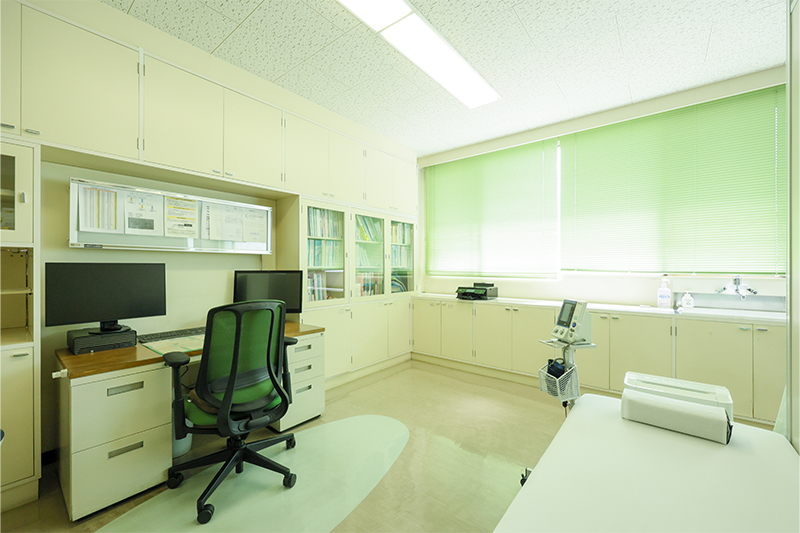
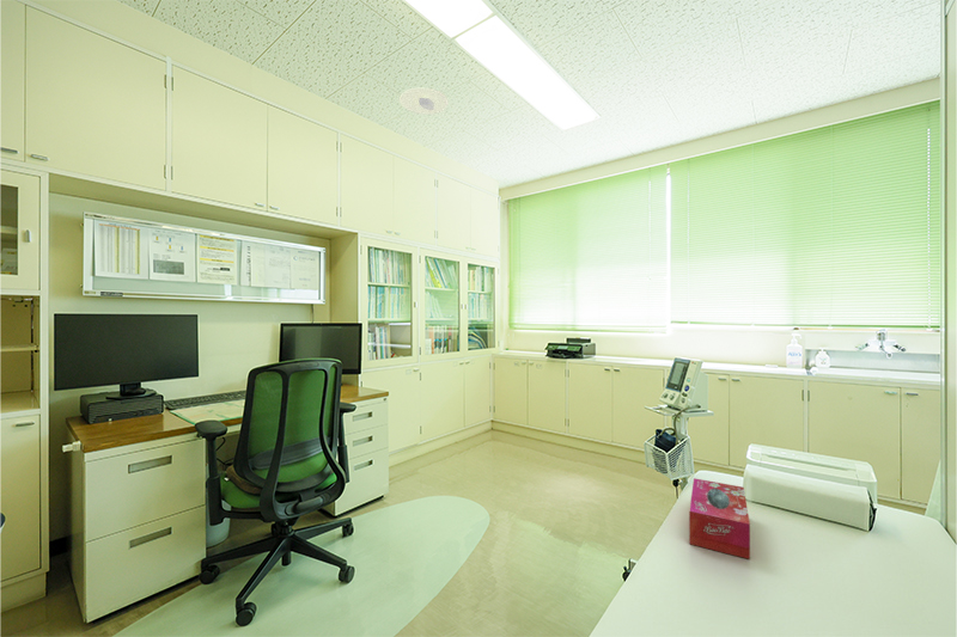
+ recessed light [398,87,450,116]
+ tissue box [688,477,751,561]
